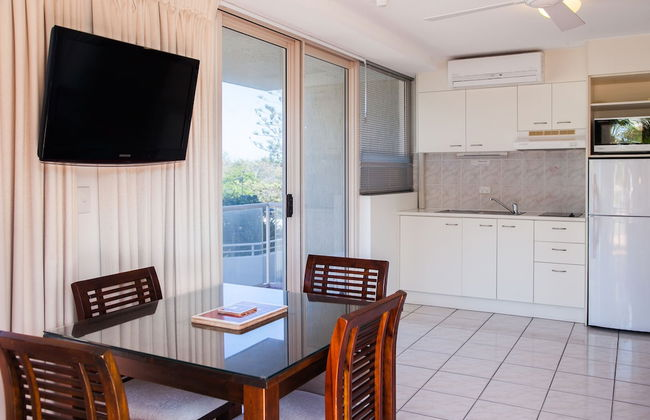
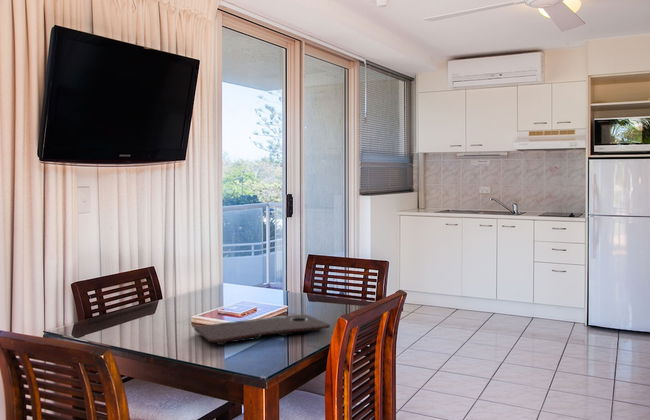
+ cutting board [193,314,331,346]
